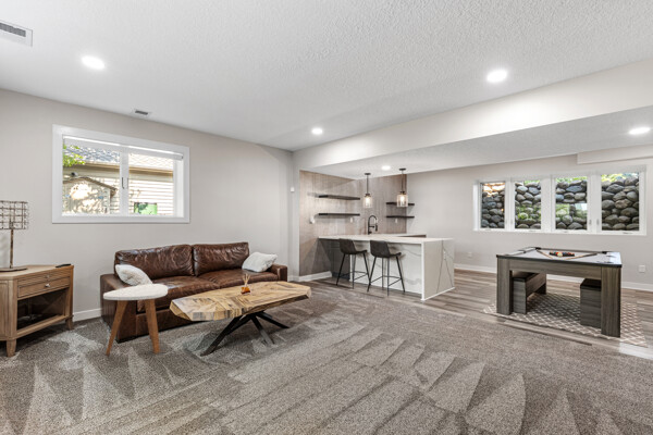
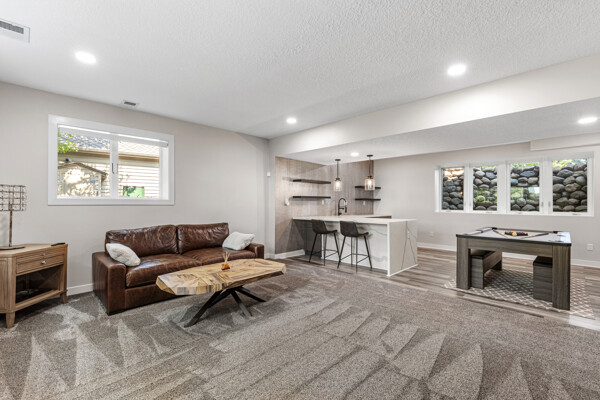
- side table [102,283,169,356]
